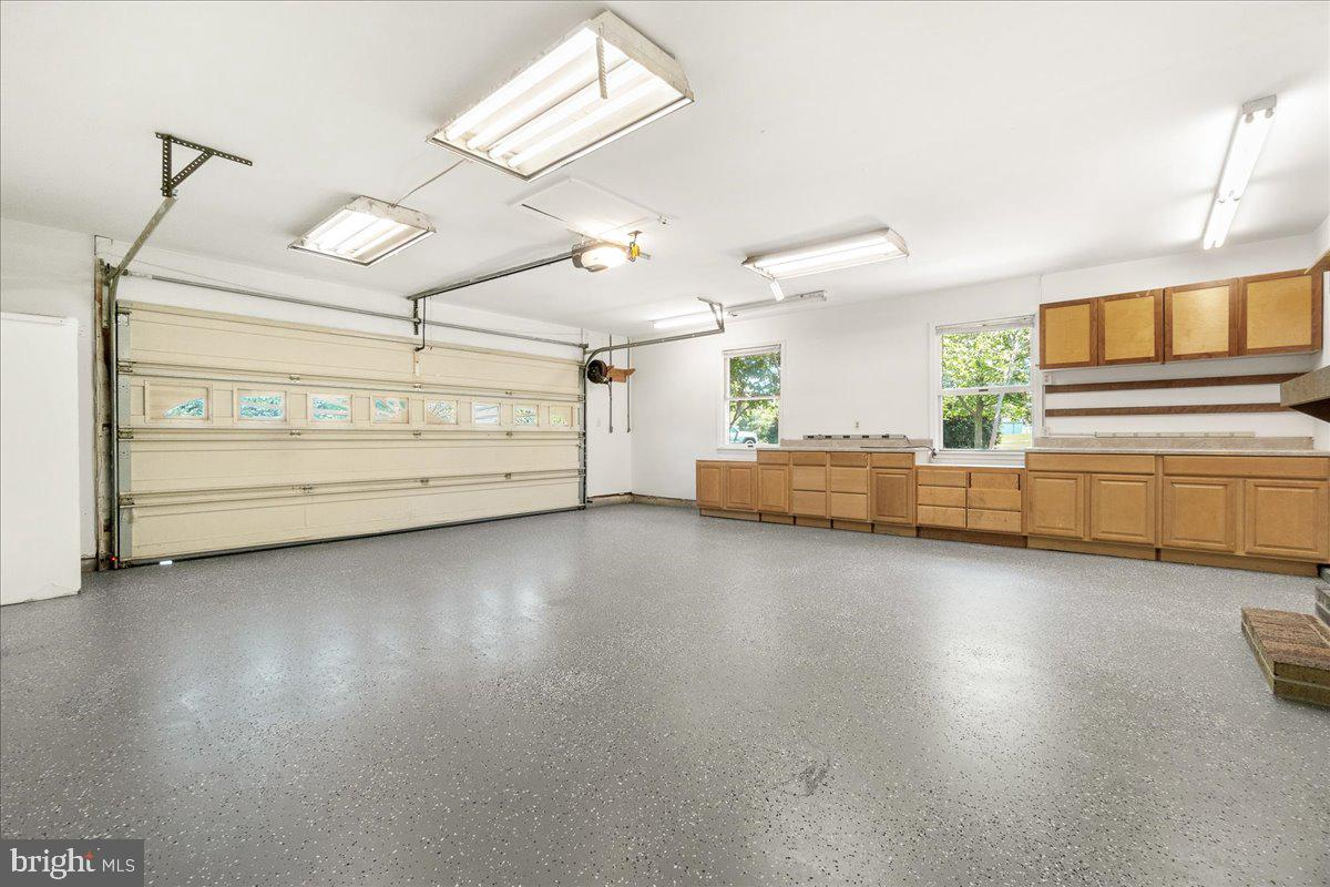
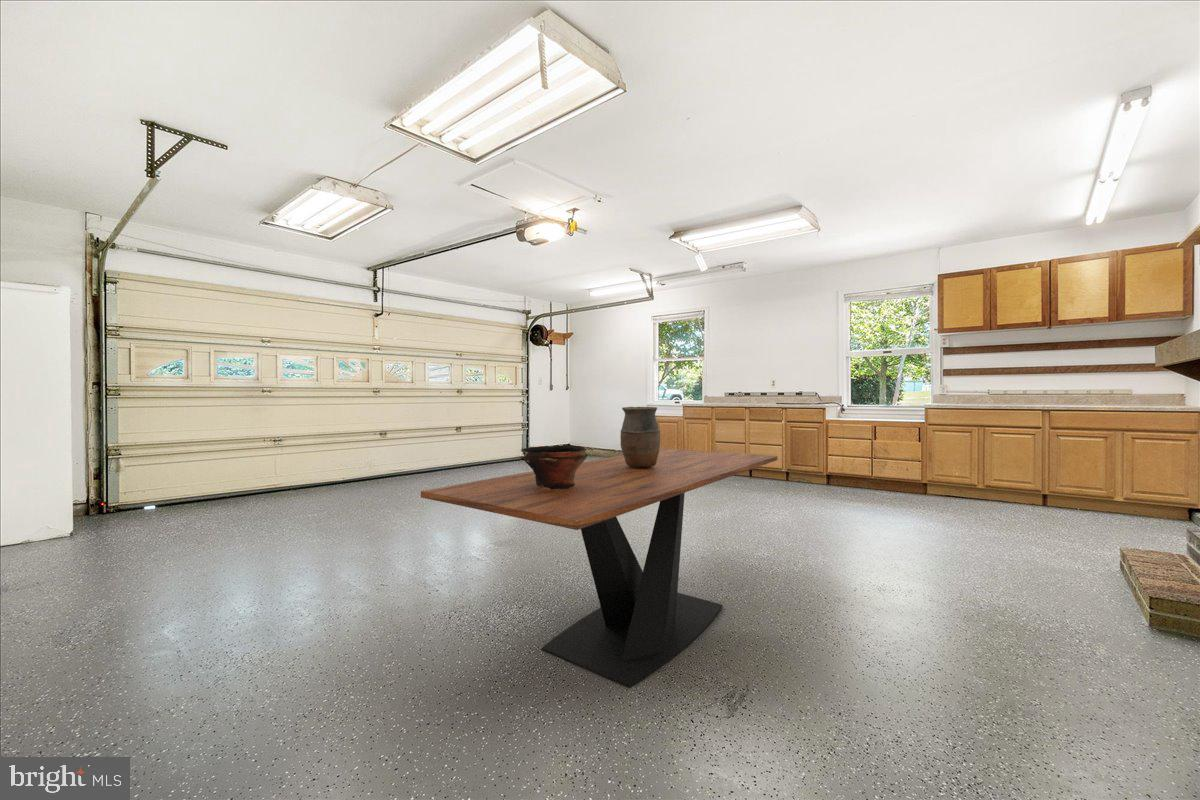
+ dining table [420,448,779,689]
+ vase [619,406,661,468]
+ bowl [520,444,588,490]
